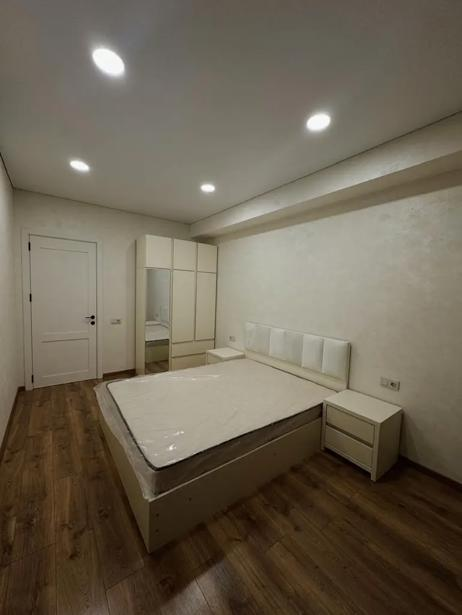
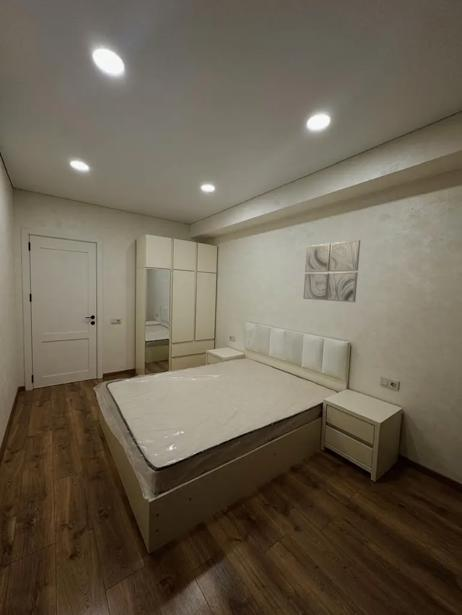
+ wall art [302,239,361,303]
